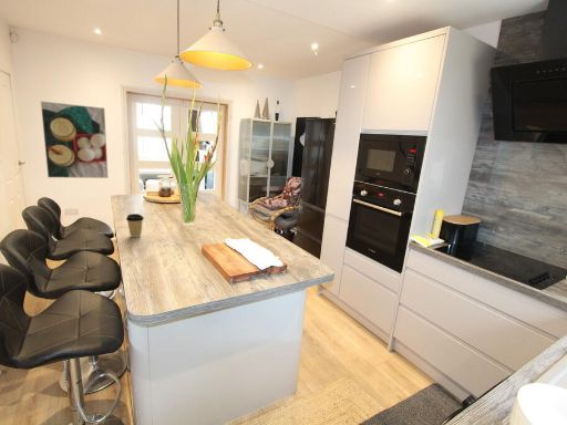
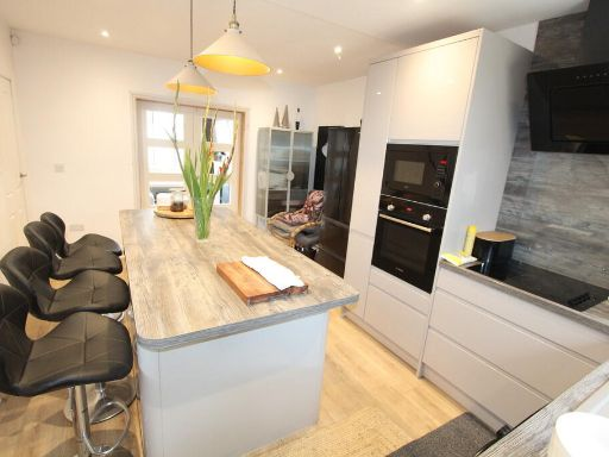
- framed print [40,100,110,179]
- coffee cup [125,212,145,238]
